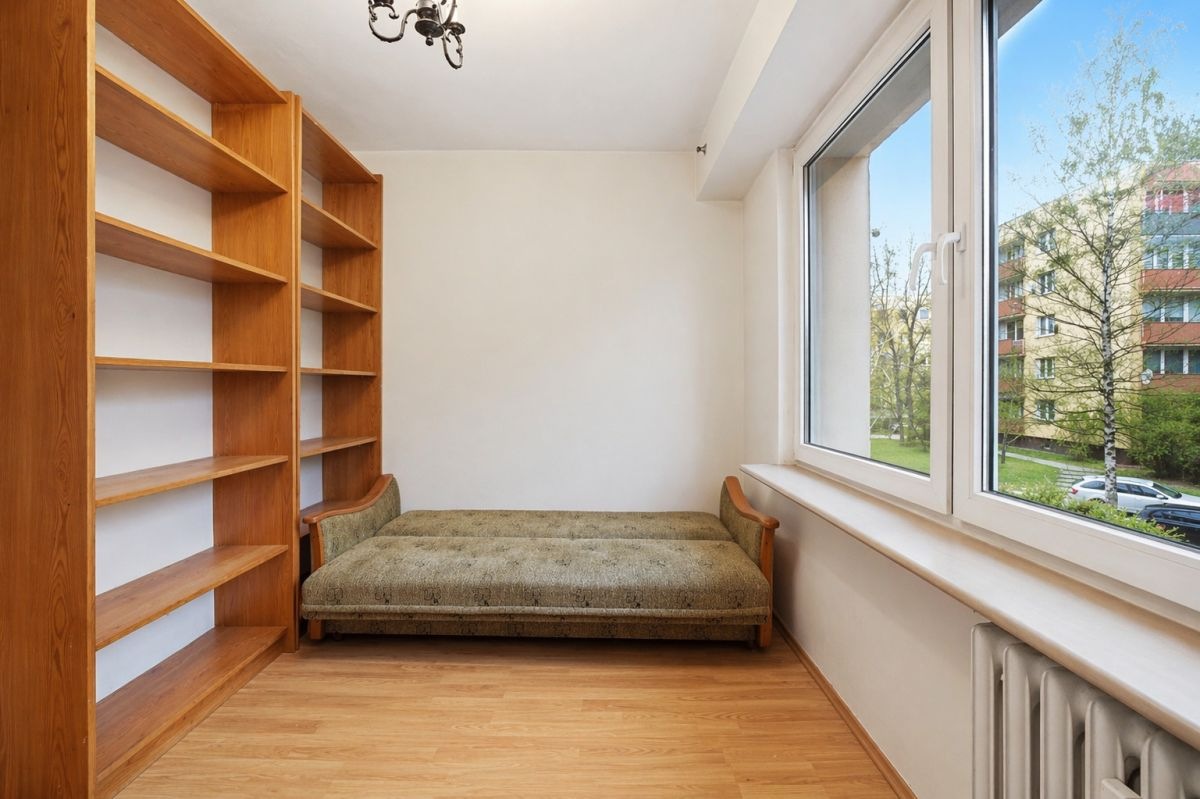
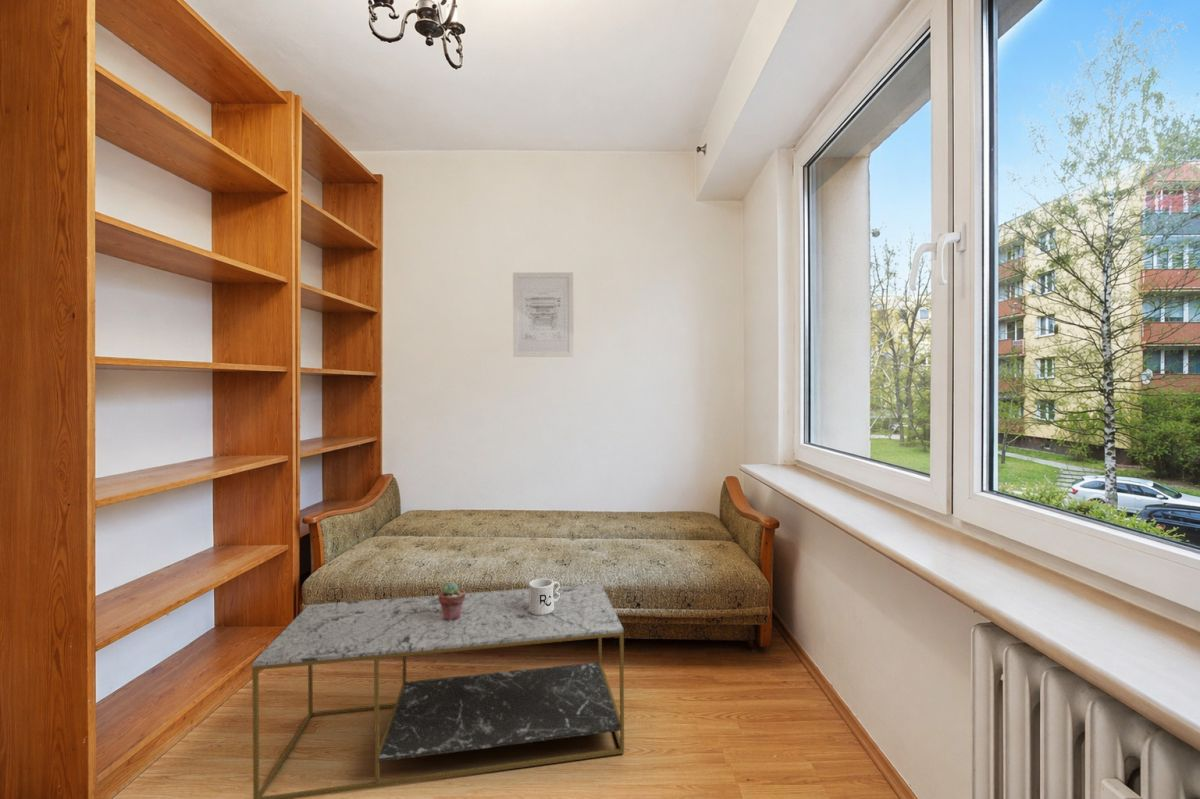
+ mug [528,578,561,615]
+ coffee table [251,582,625,799]
+ wall art [512,271,575,358]
+ potted succulent [438,581,466,621]
